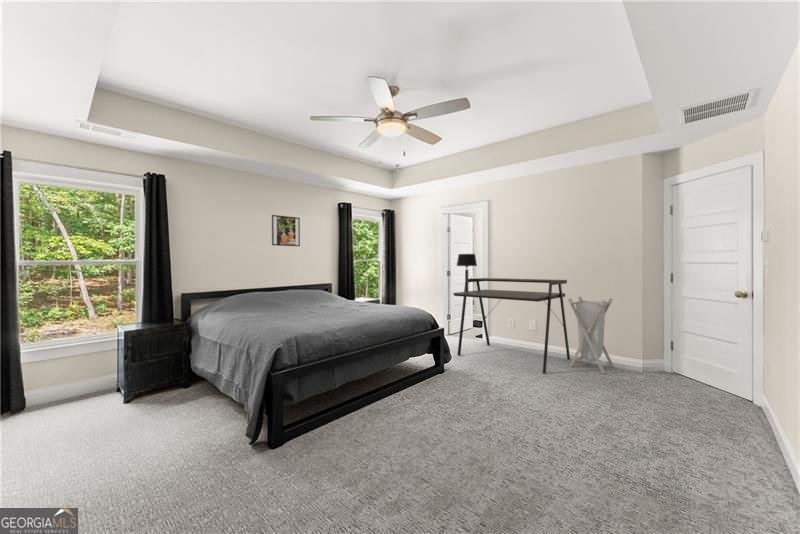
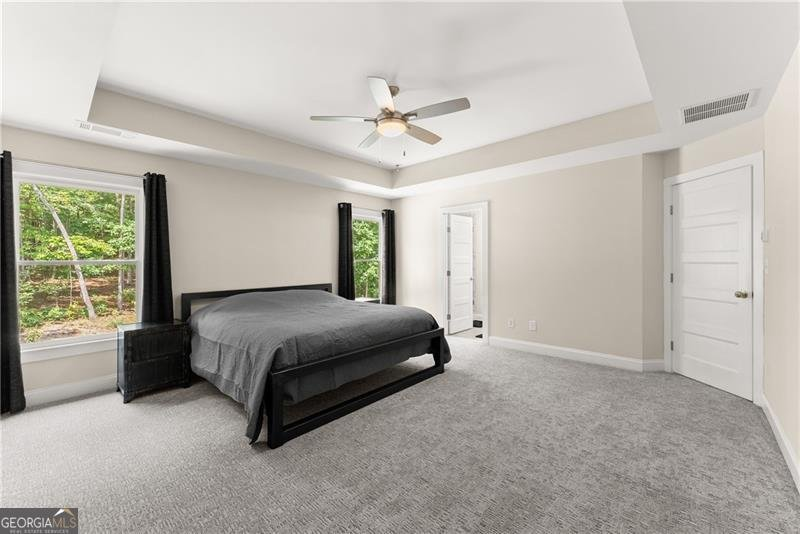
- table lamp [456,253,478,293]
- laundry hamper [567,295,614,375]
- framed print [271,214,301,247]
- desk [452,277,571,374]
